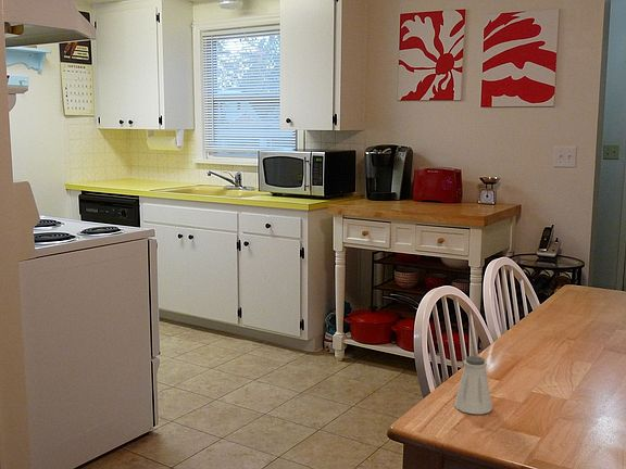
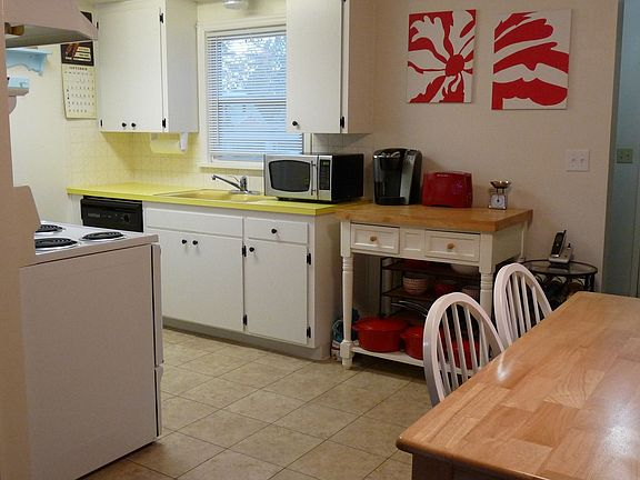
- saltshaker [454,355,493,415]
